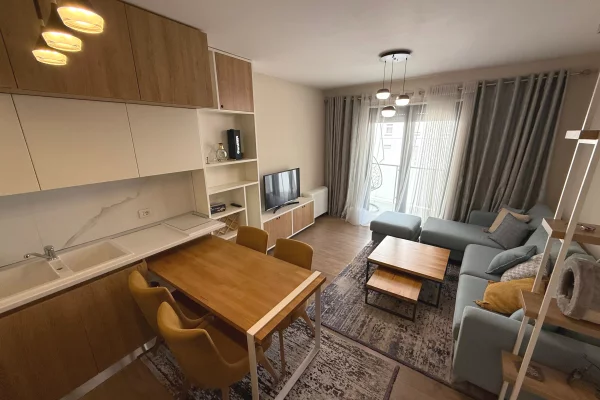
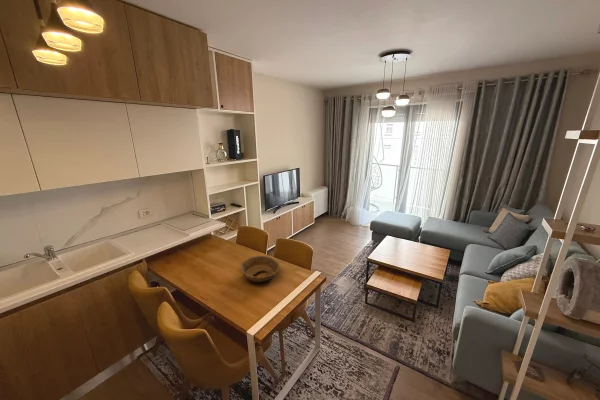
+ decorative bowl [239,255,281,283]
